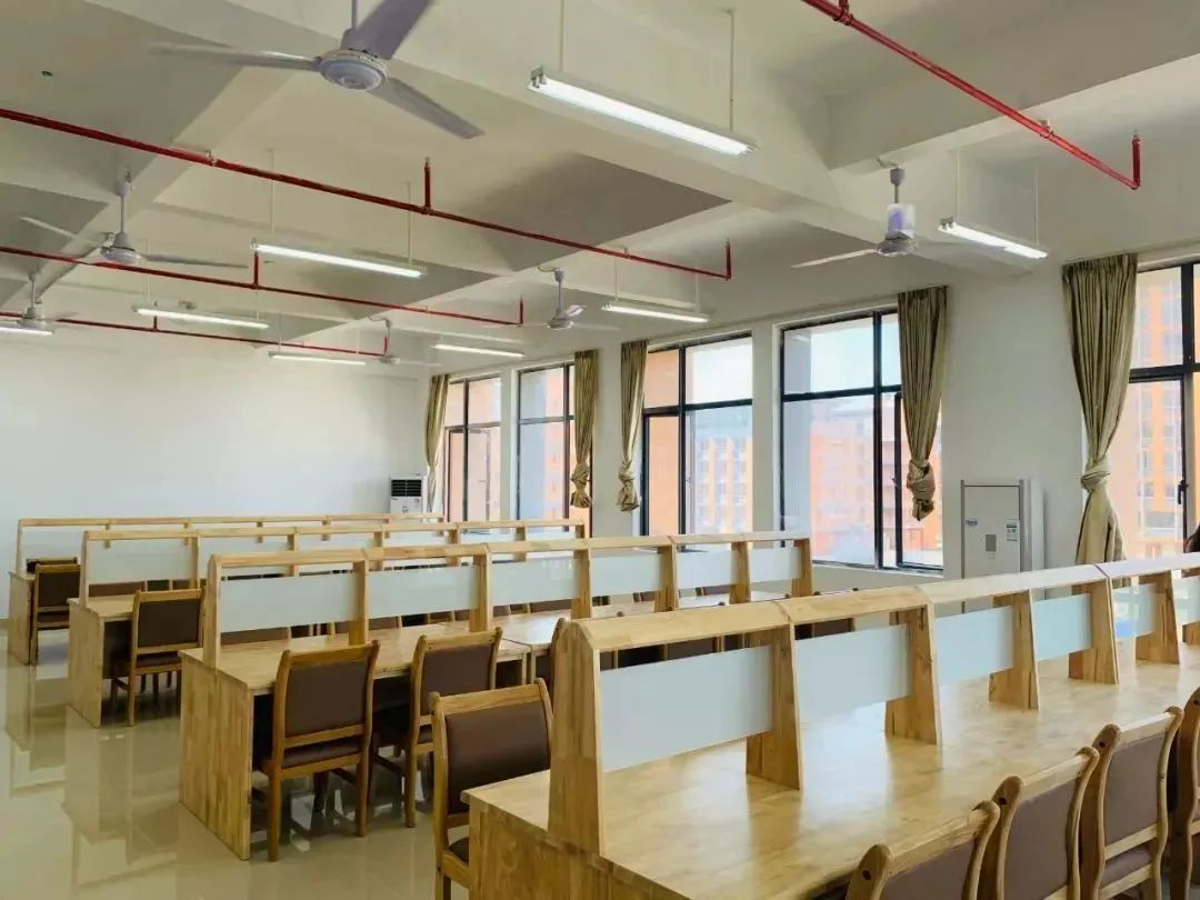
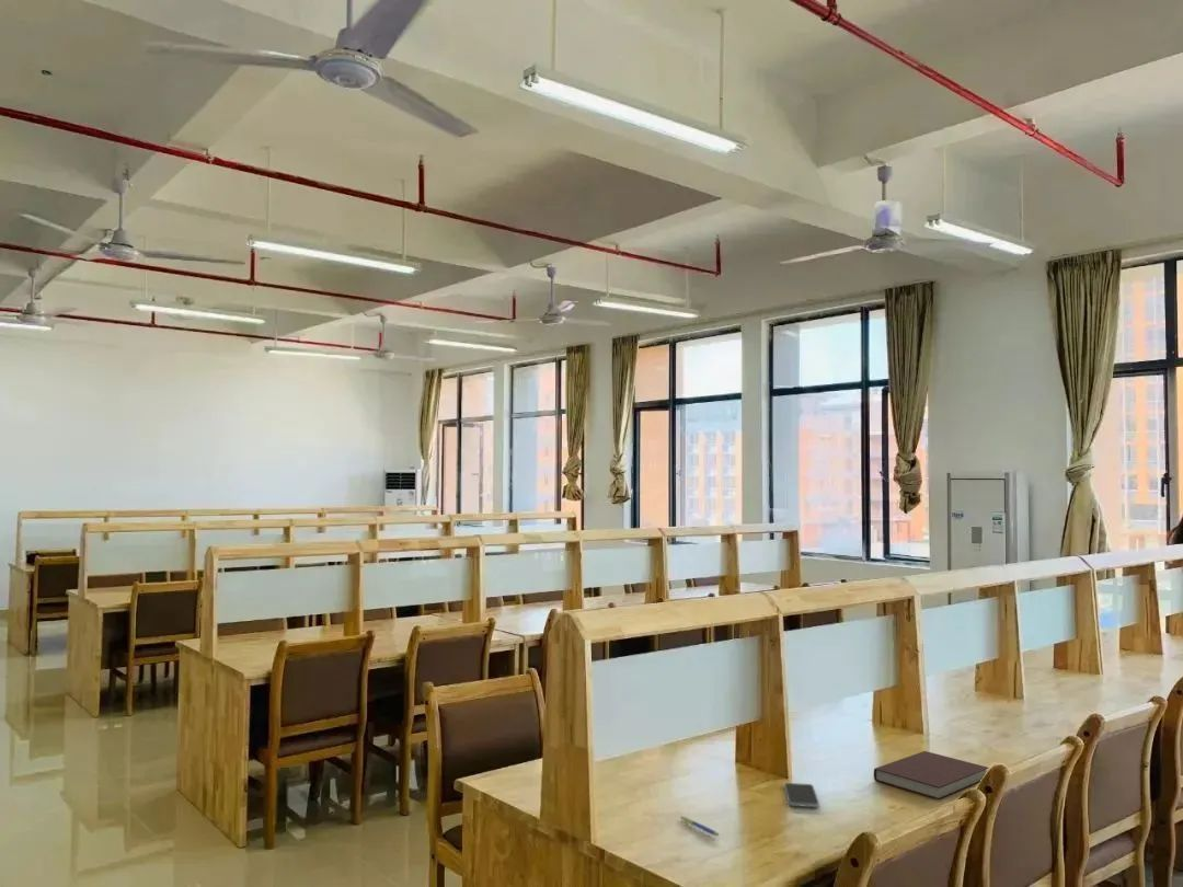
+ smartphone [783,782,820,808]
+ pen [679,815,720,838]
+ notebook [873,750,990,800]
